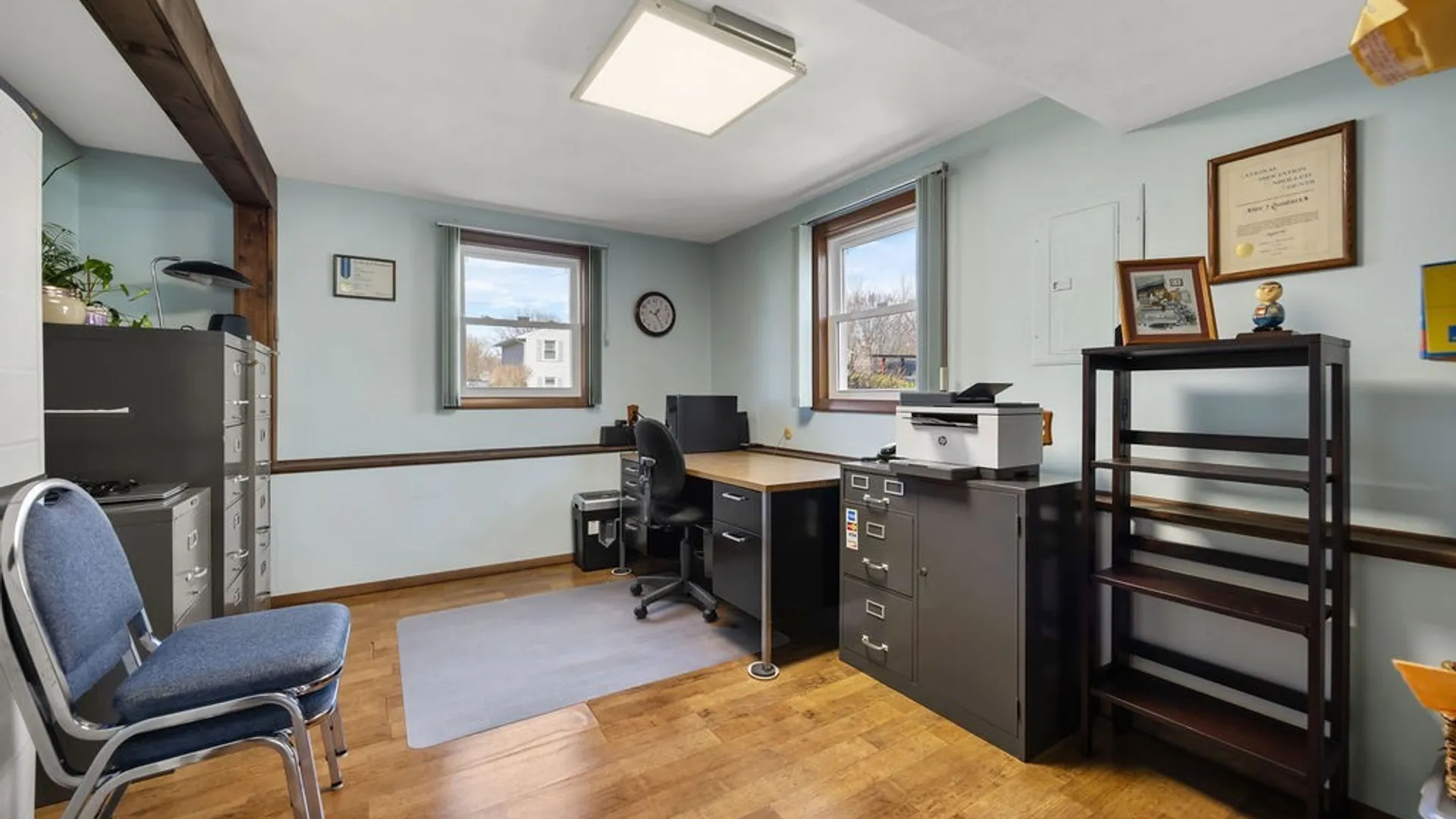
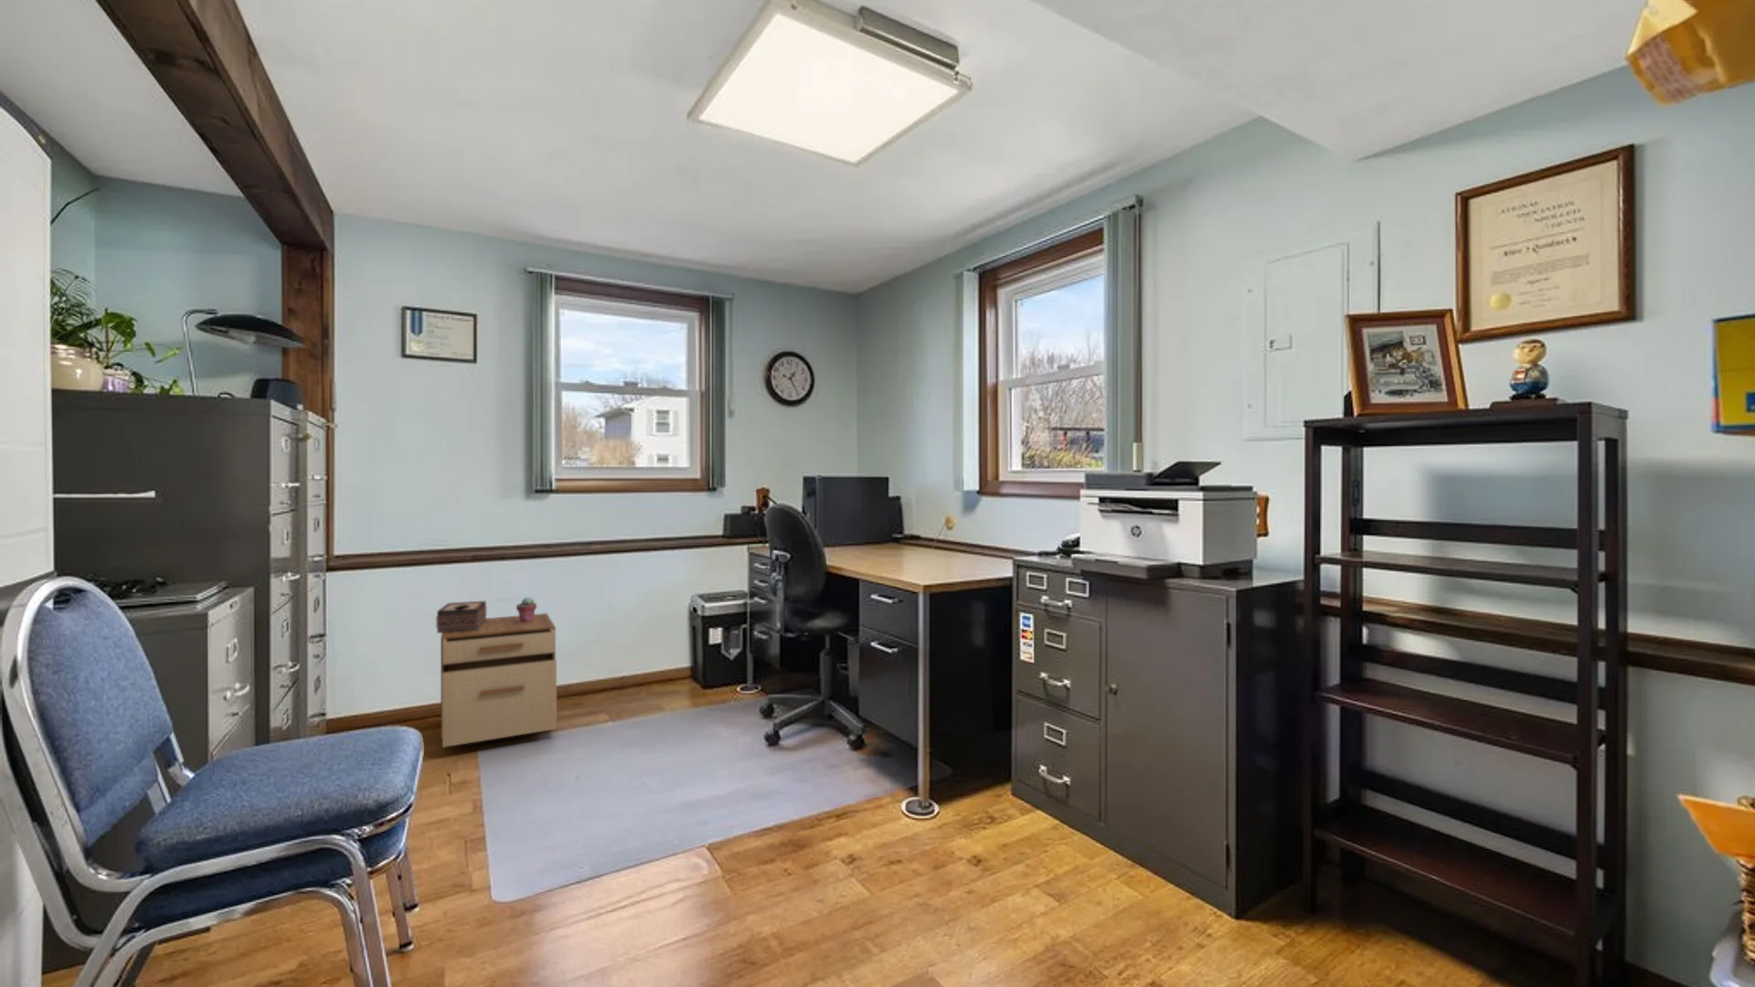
+ filing cabinet [440,612,558,748]
+ tissue box [435,600,487,634]
+ potted succulent [516,595,538,622]
